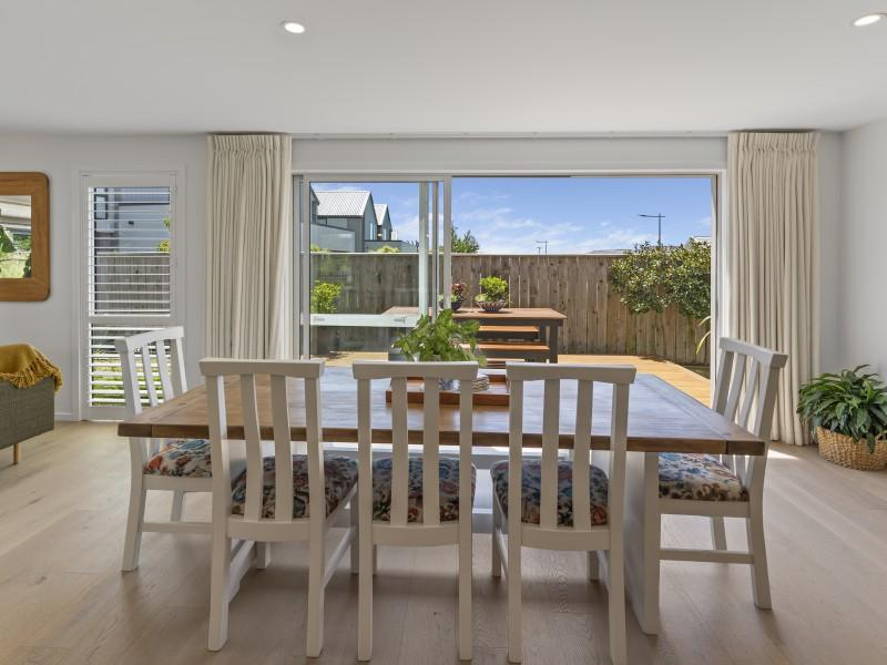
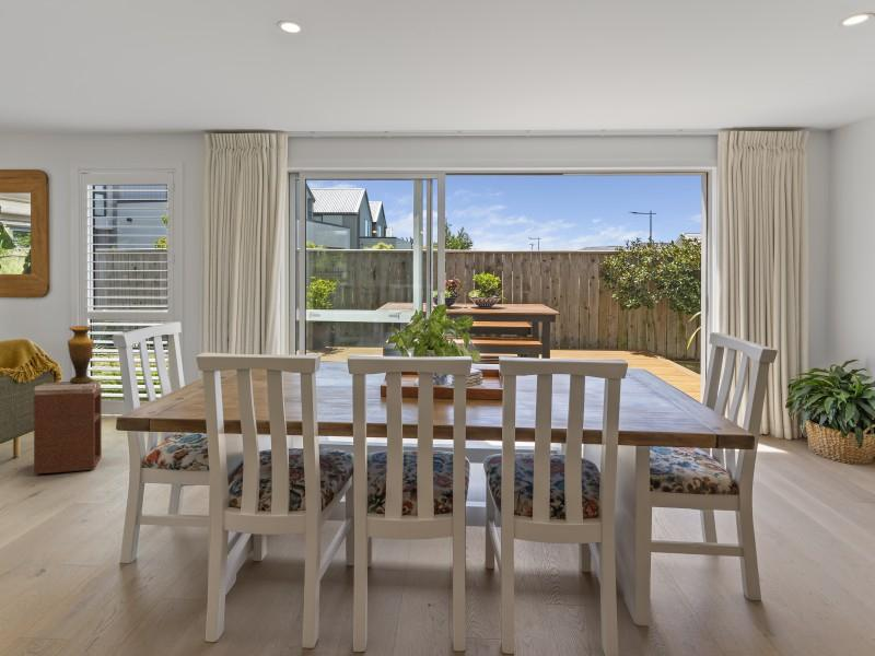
+ vase [67,325,94,384]
+ nightstand [33,379,103,476]
